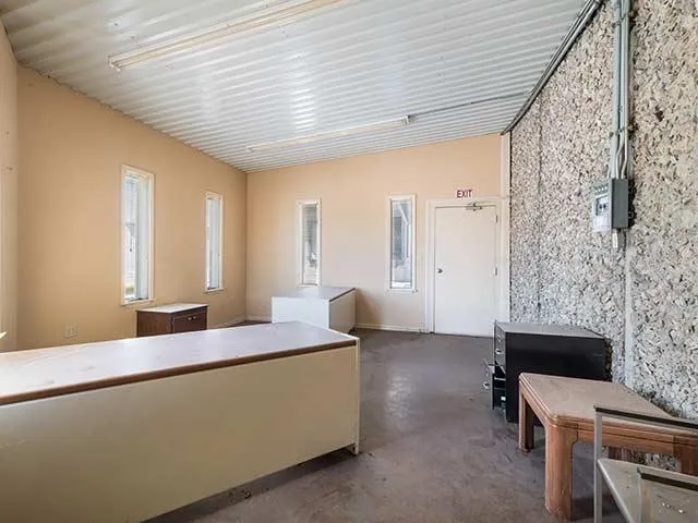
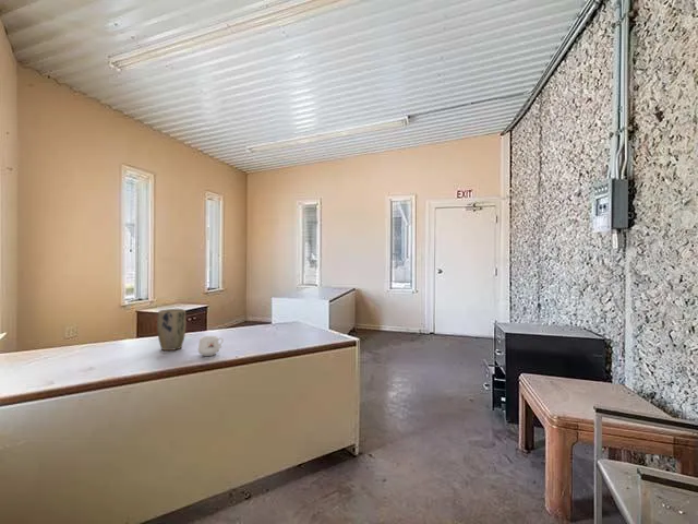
+ mug [197,335,225,357]
+ plant pot [156,308,186,352]
